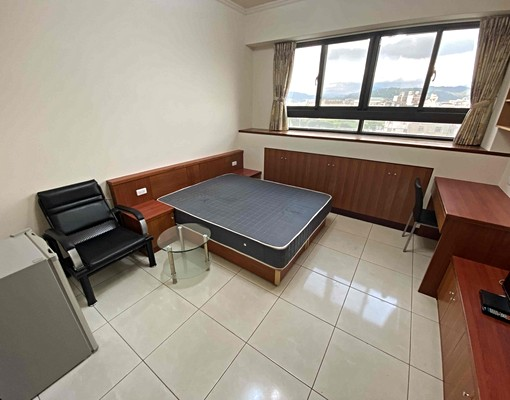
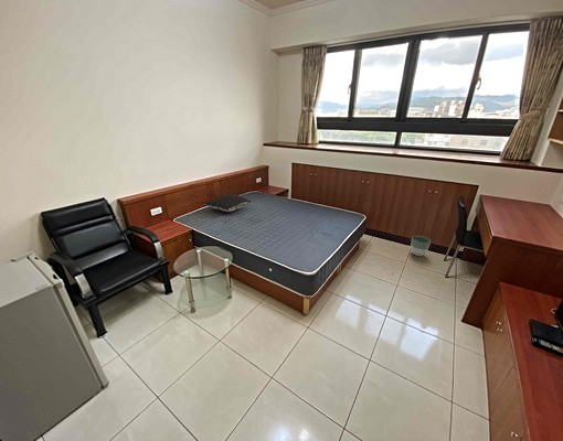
+ pillow [202,193,252,213]
+ planter [410,235,432,257]
